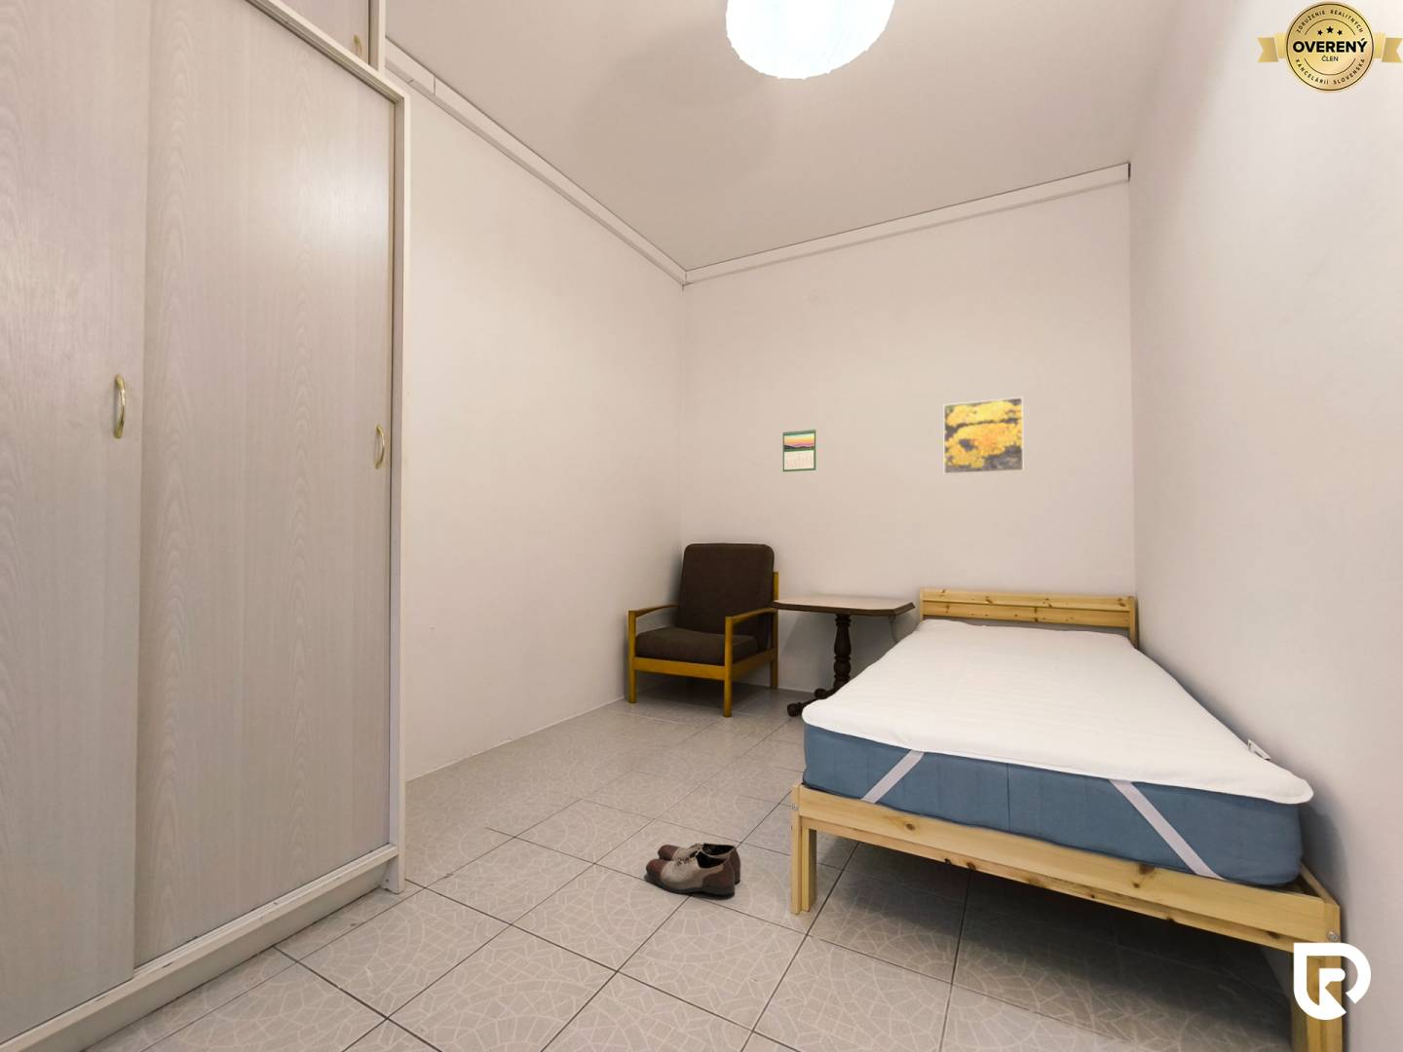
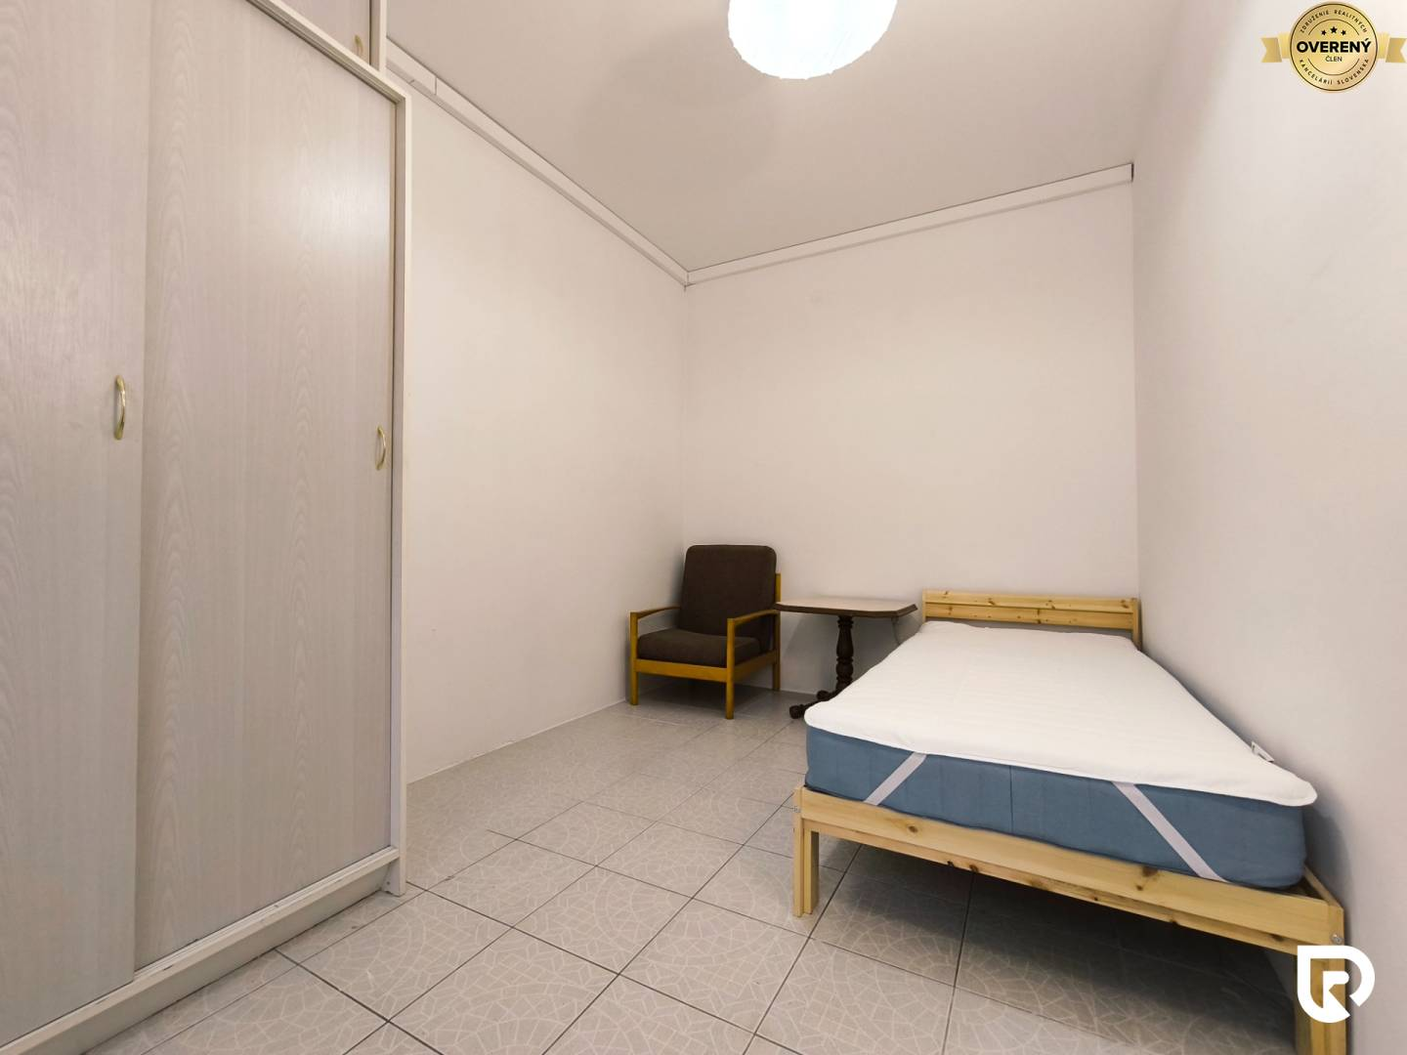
- shoe [645,841,741,896]
- calendar [782,428,816,473]
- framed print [942,397,1024,475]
